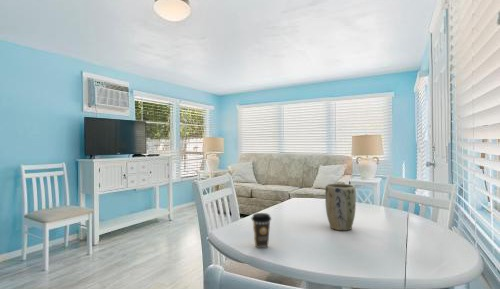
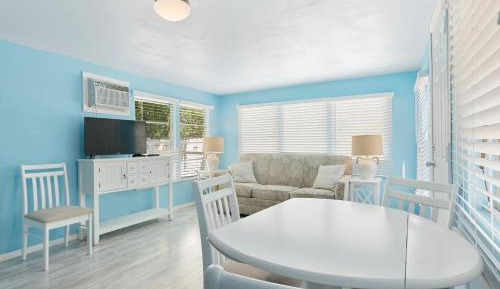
- plant pot [324,183,357,232]
- coffee cup [250,212,272,249]
